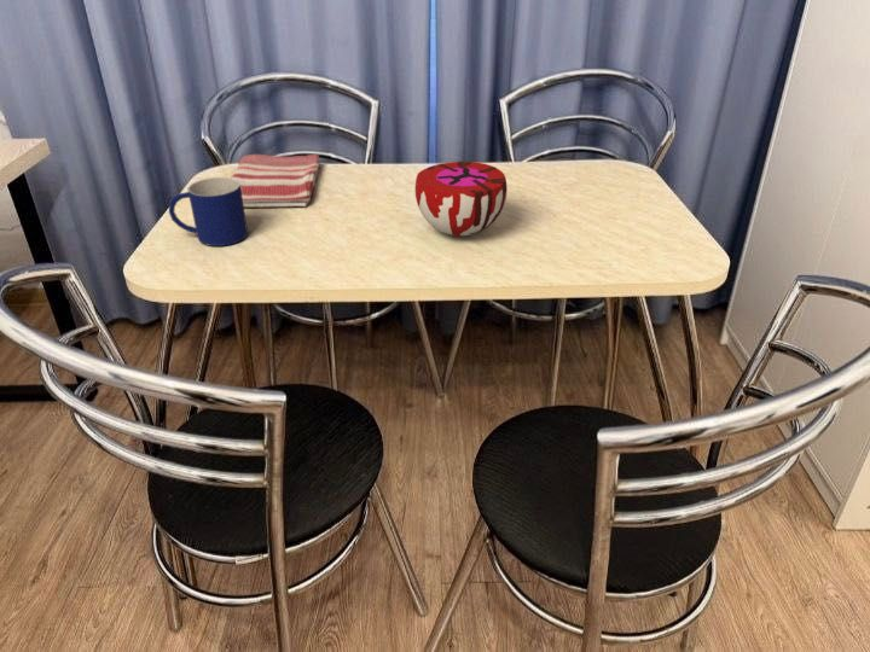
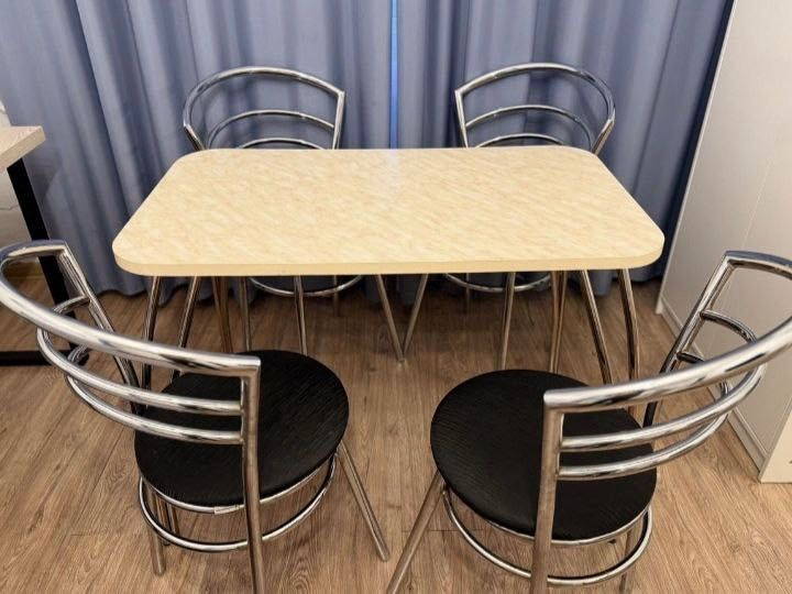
- decorative bowl [414,161,509,237]
- dish towel [230,153,321,209]
- mug [168,176,249,248]
